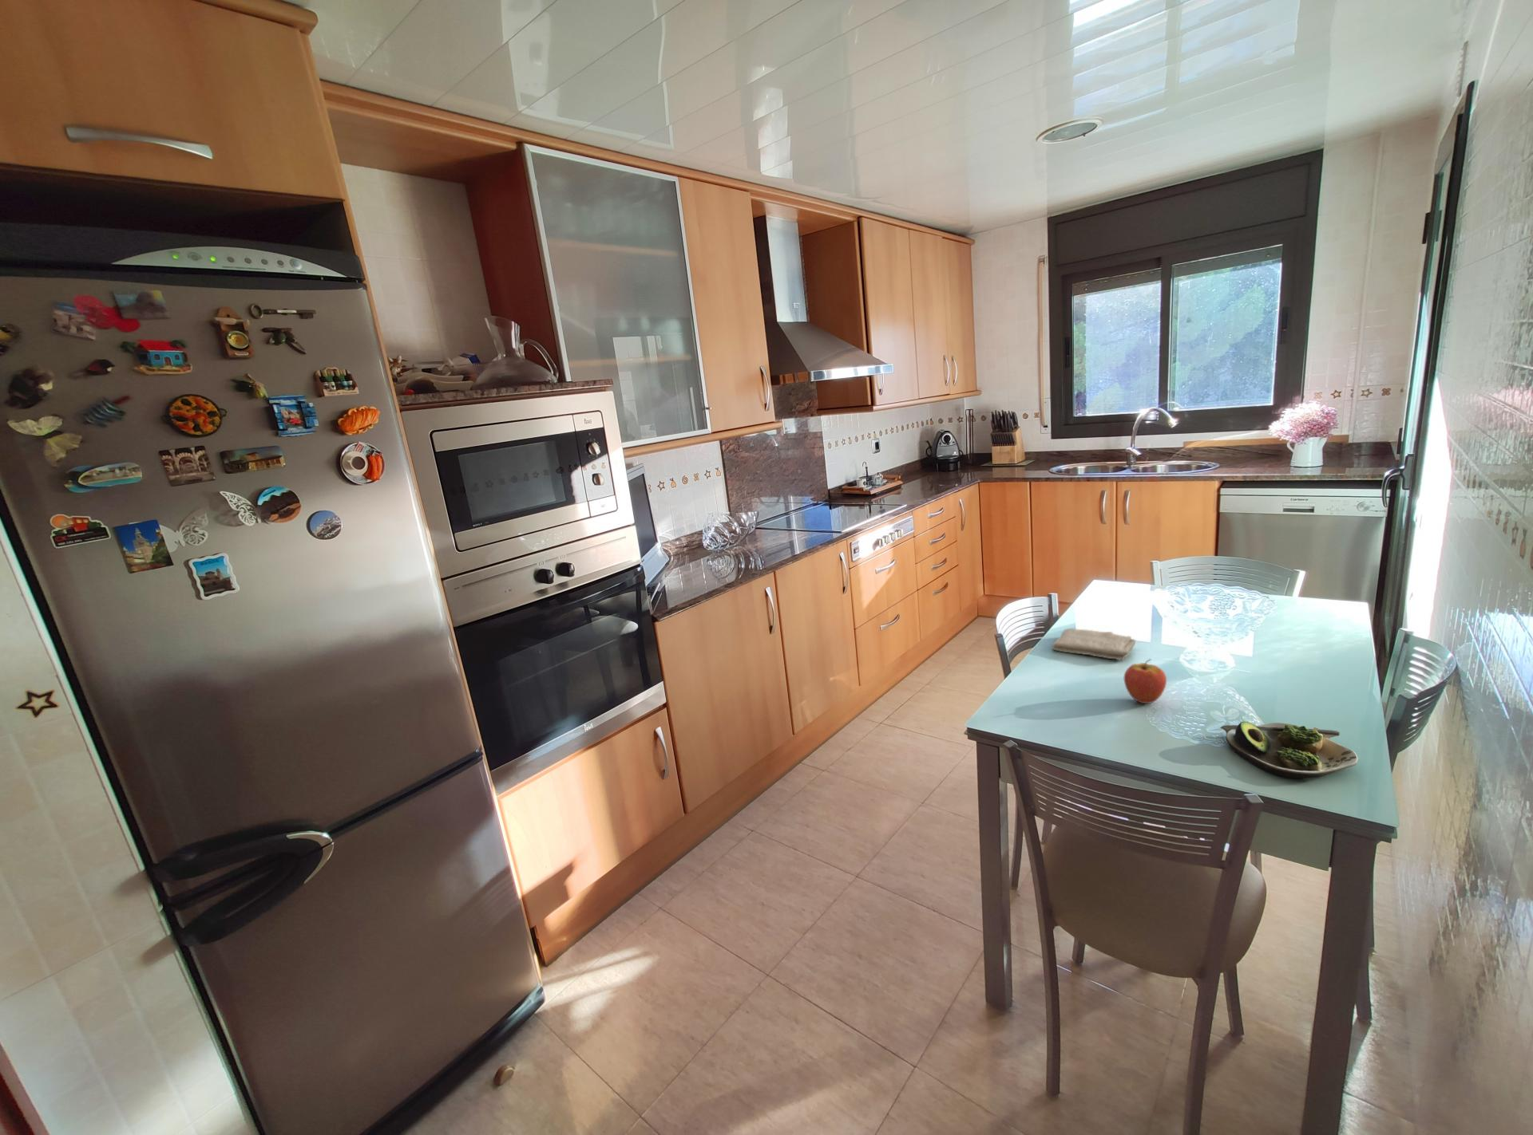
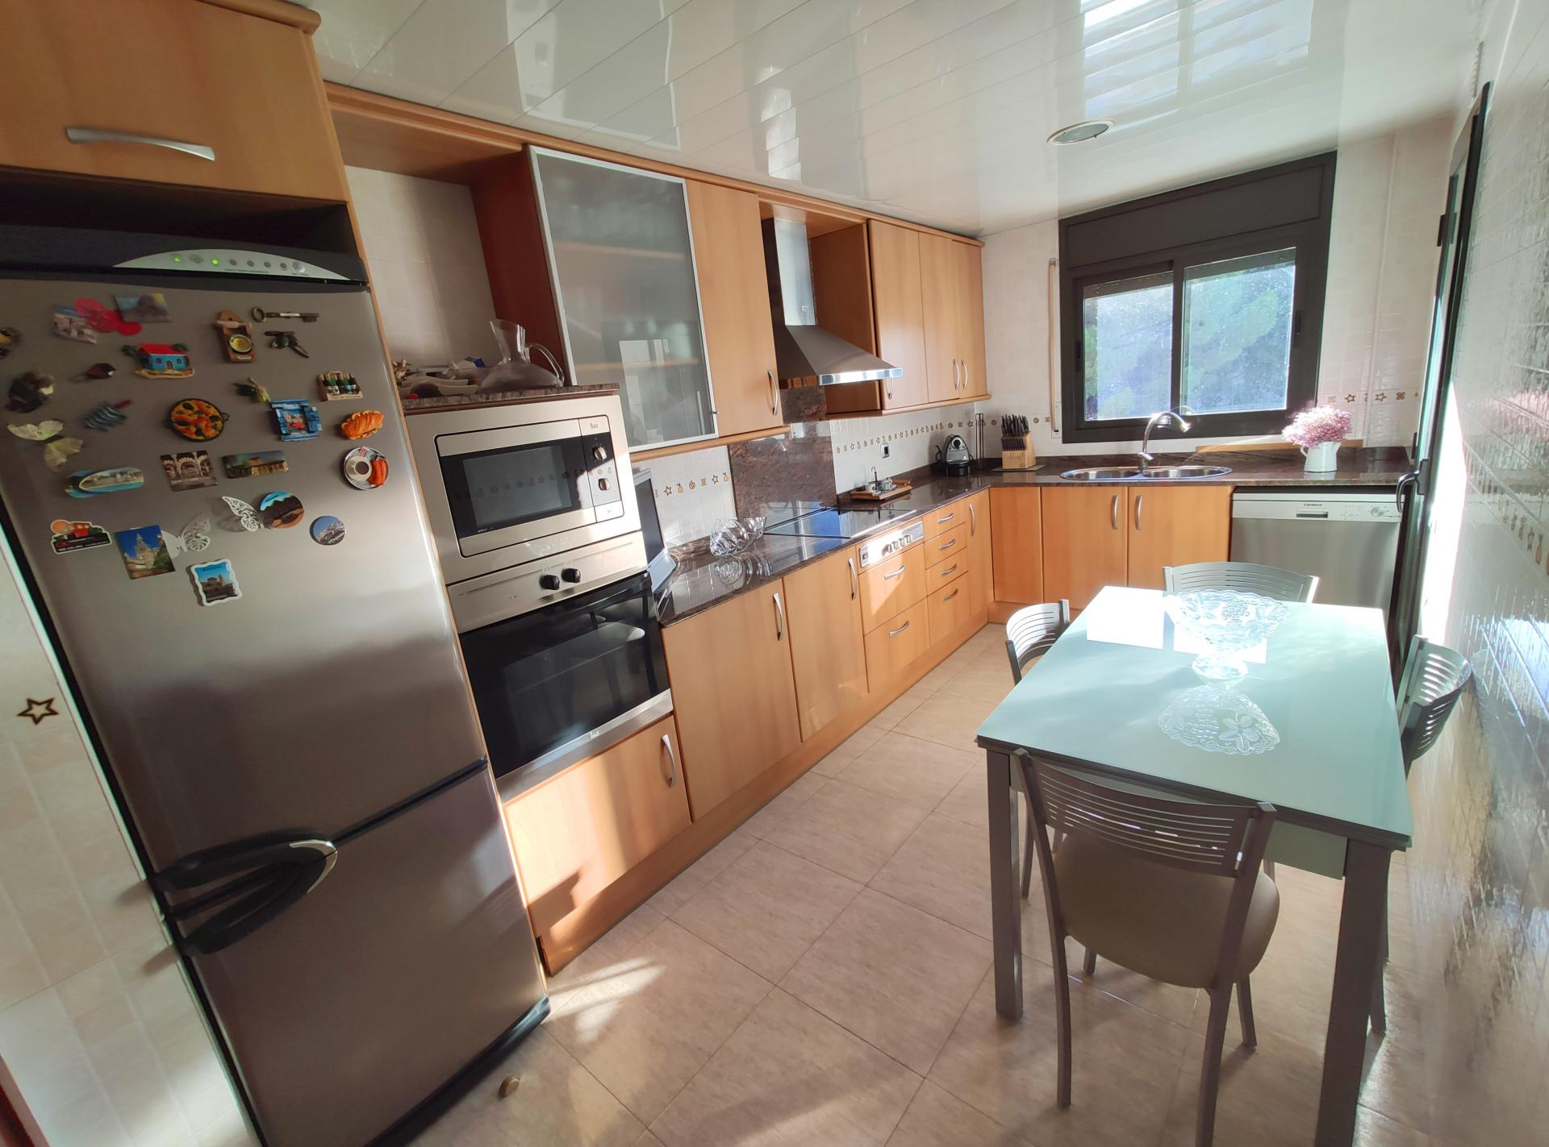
- washcloth [1051,628,1136,662]
- salad plate [1219,721,1360,780]
- fruit [1124,658,1167,705]
